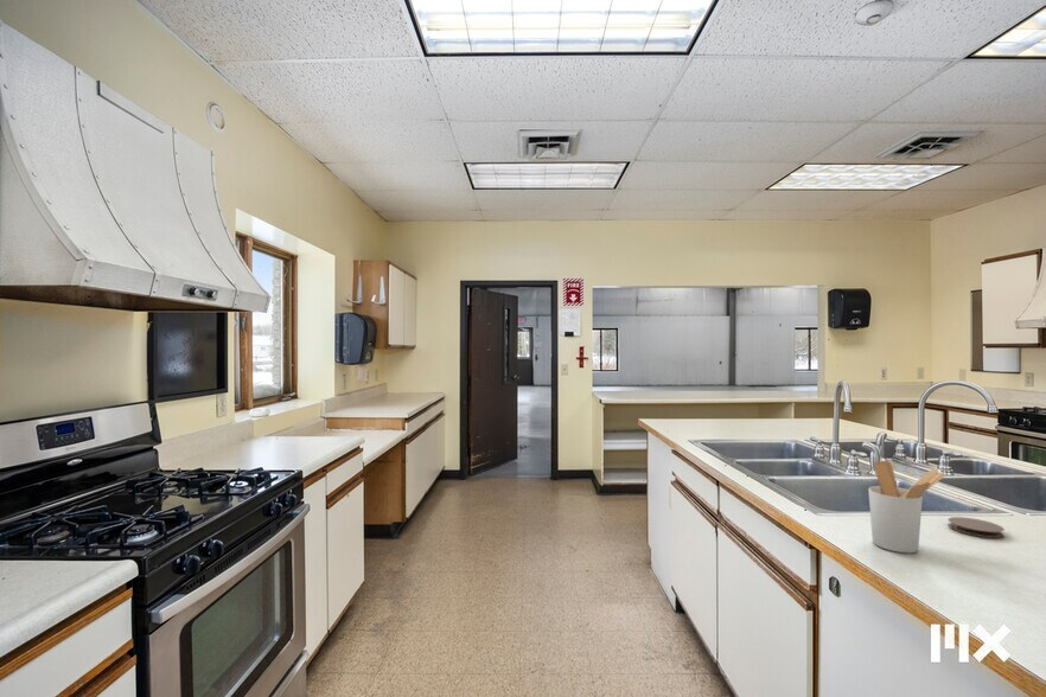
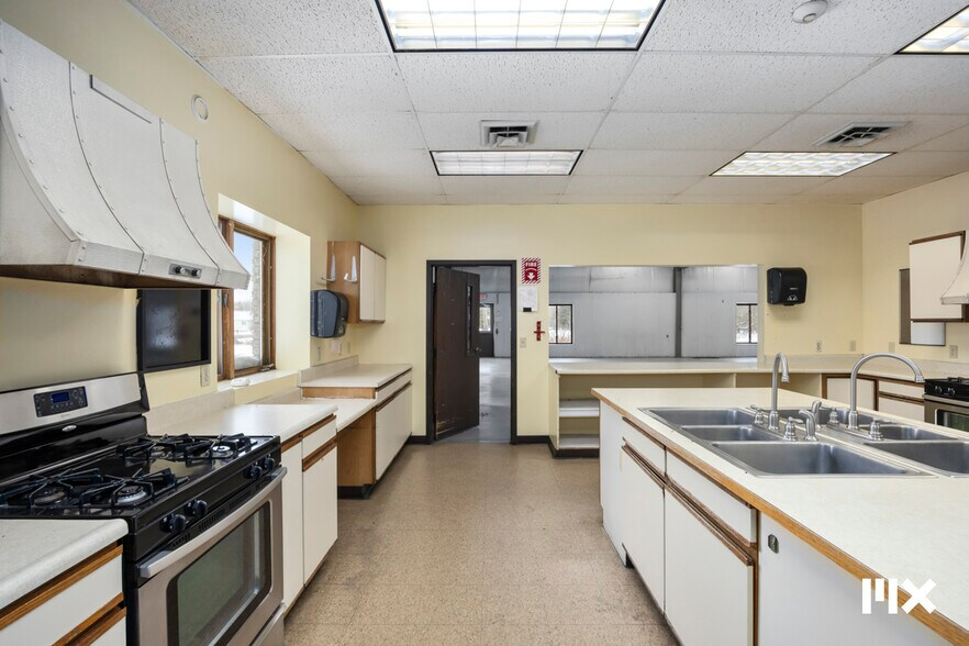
- coaster [946,516,1006,539]
- utensil holder [867,460,948,554]
